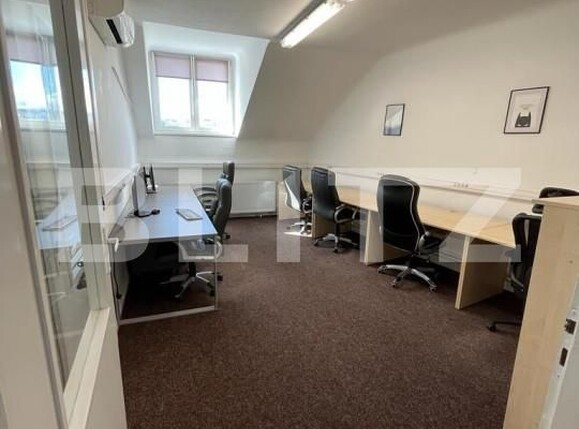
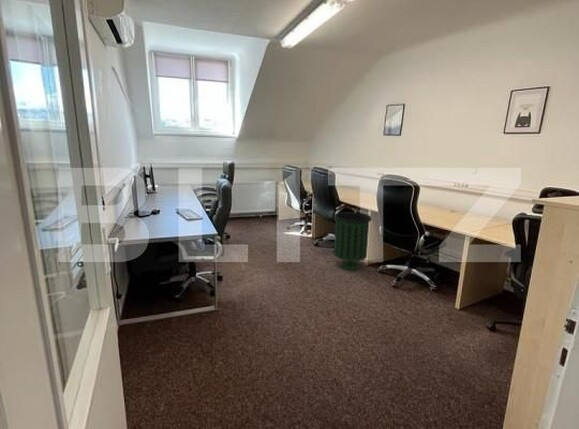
+ trash can [333,211,373,271]
